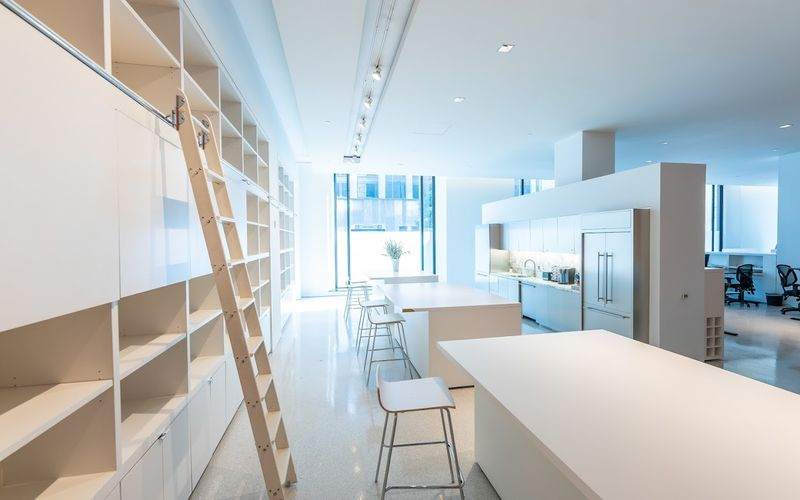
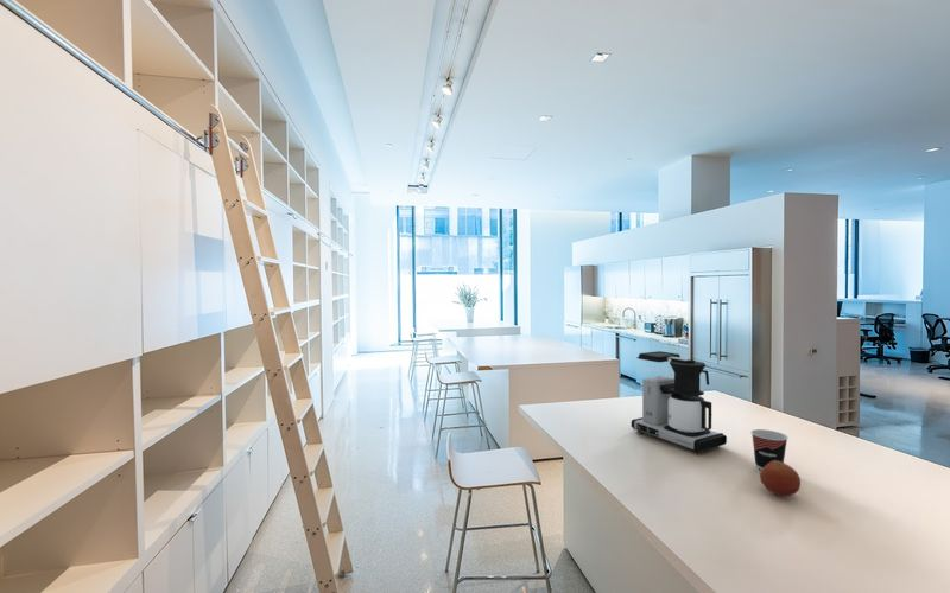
+ cup [750,428,790,471]
+ coffee maker [631,350,728,454]
+ fruit [759,460,802,497]
